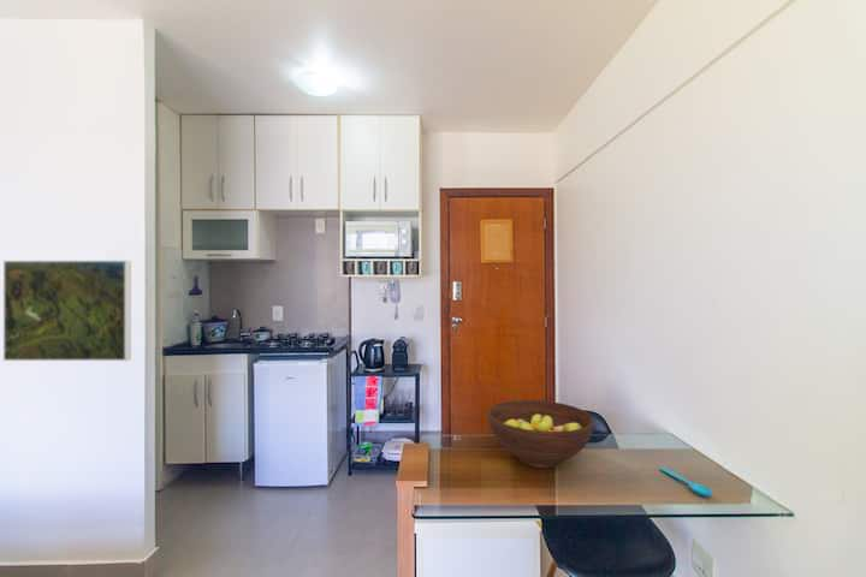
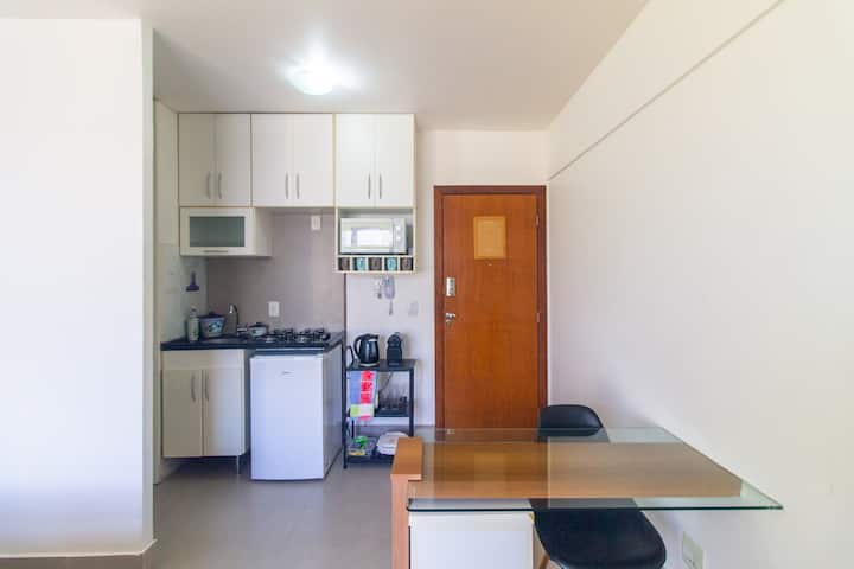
- spoon [658,466,713,498]
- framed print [2,260,132,362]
- fruit bowl [487,399,595,469]
